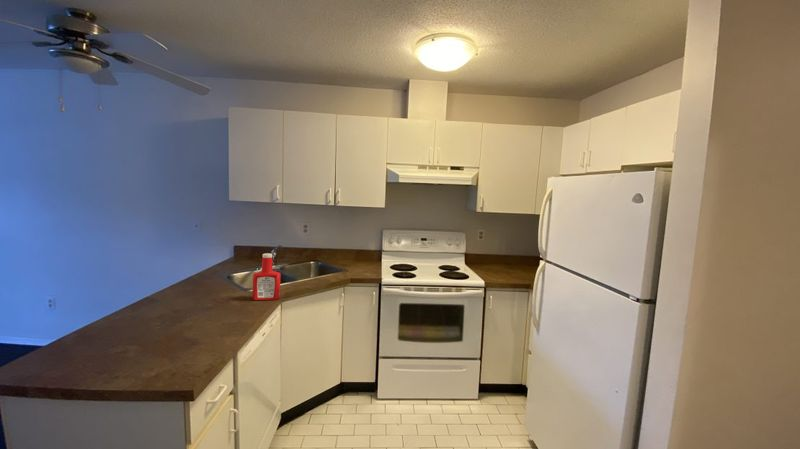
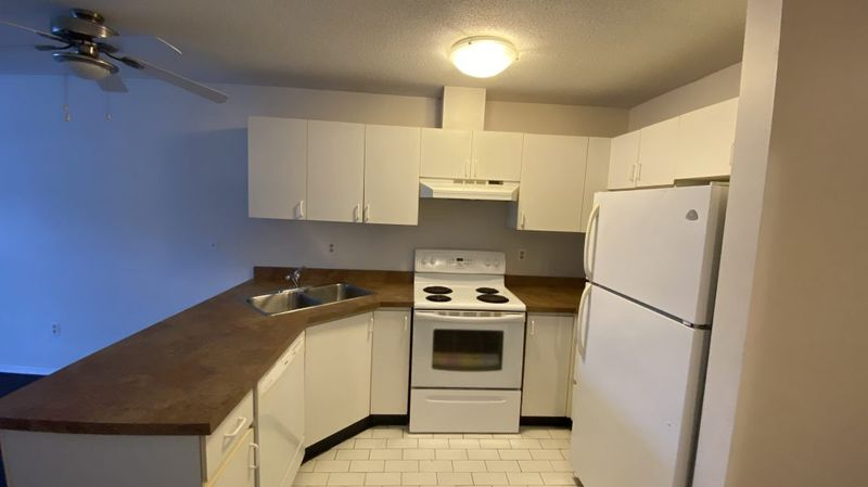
- soap bottle [252,252,282,301]
